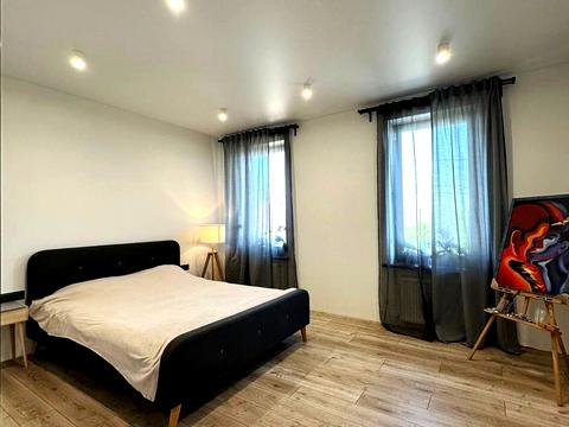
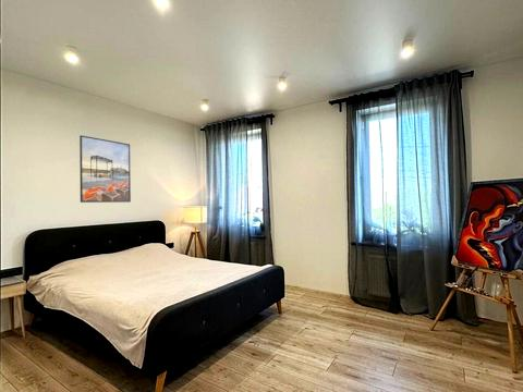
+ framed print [78,134,132,204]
